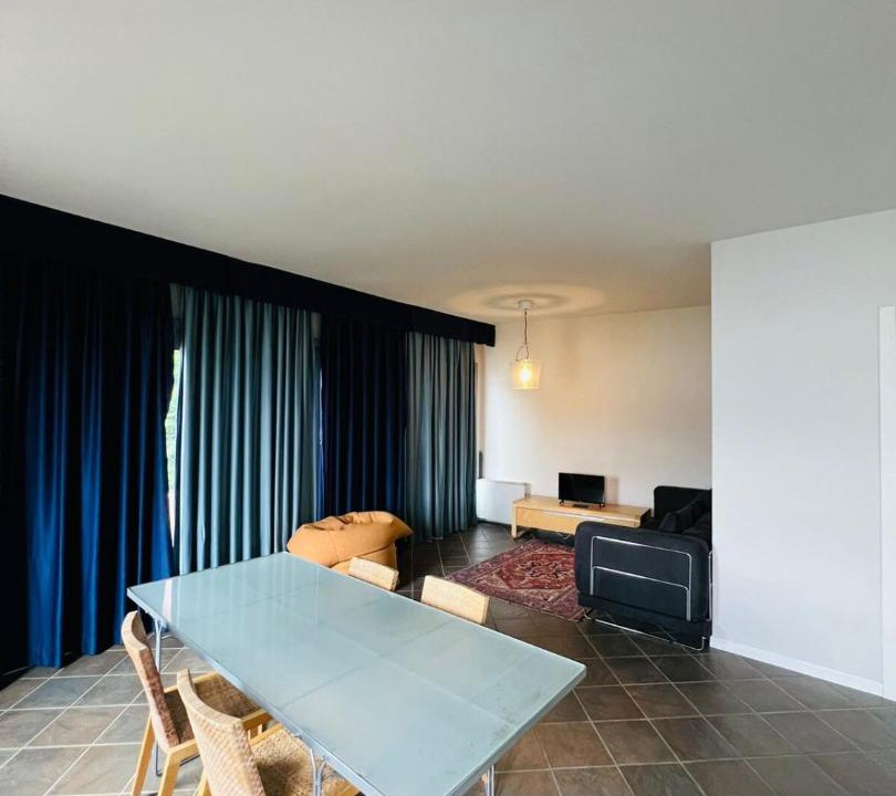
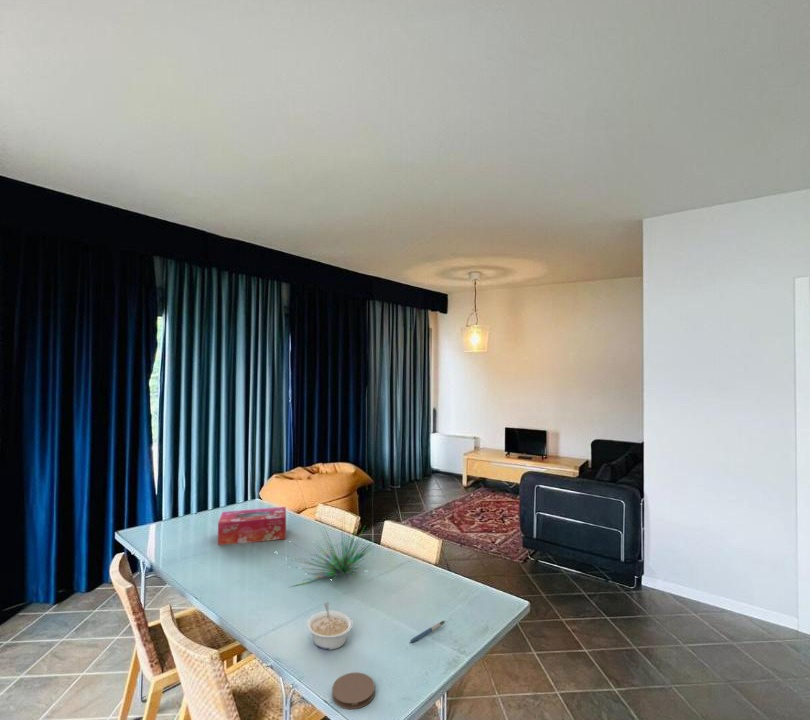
+ legume [306,601,354,651]
+ plant [279,512,378,589]
+ pen [408,620,447,644]
+ tissue box [217,506,287,546]
+ coaster [331,671,376,710]
